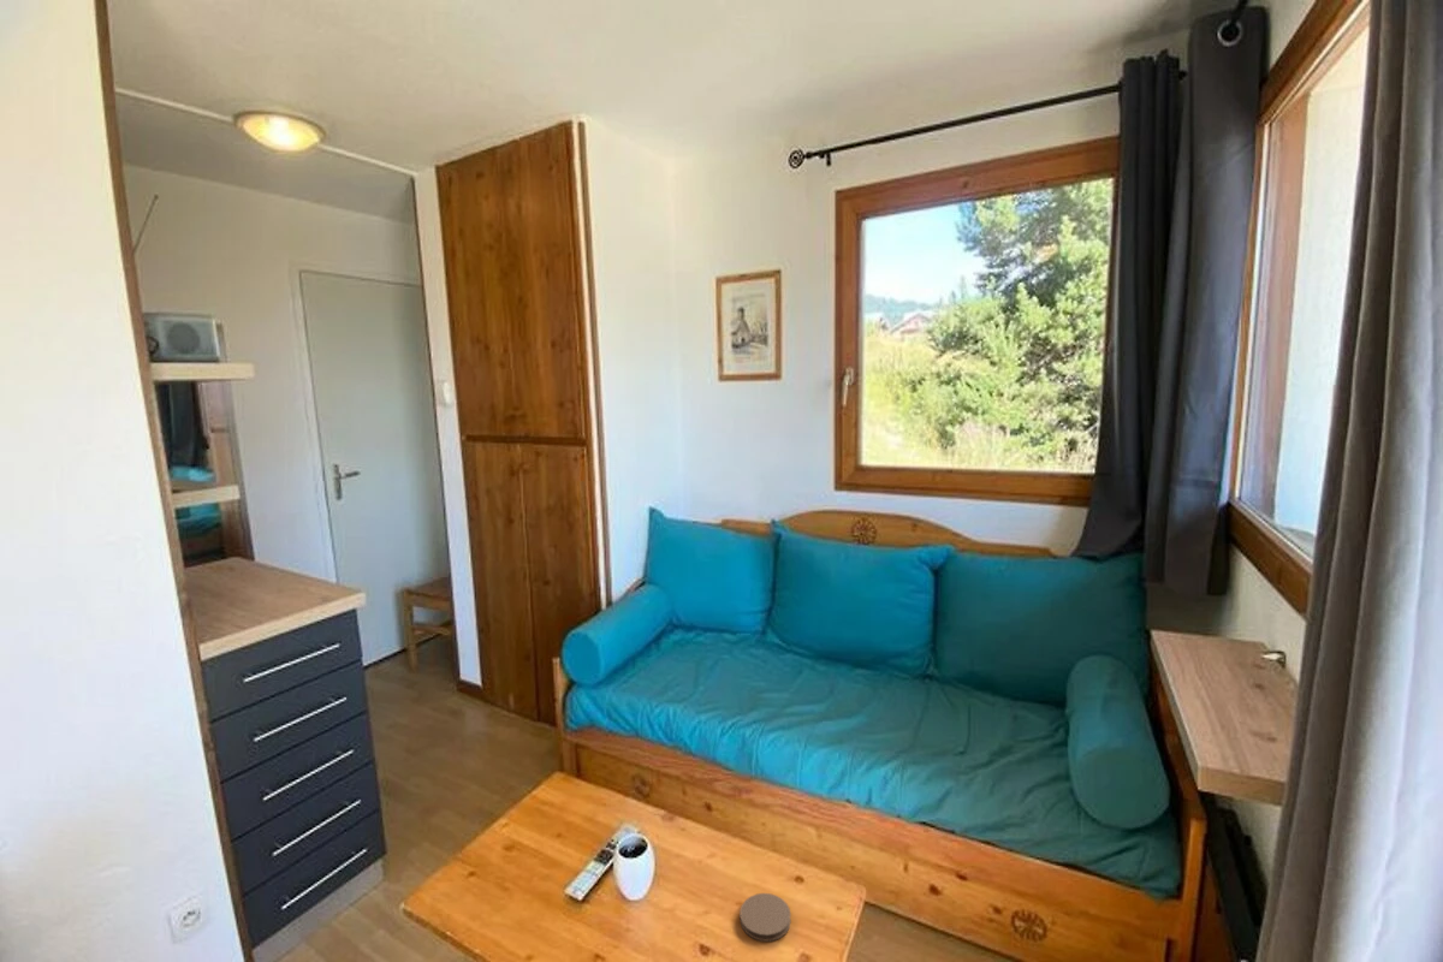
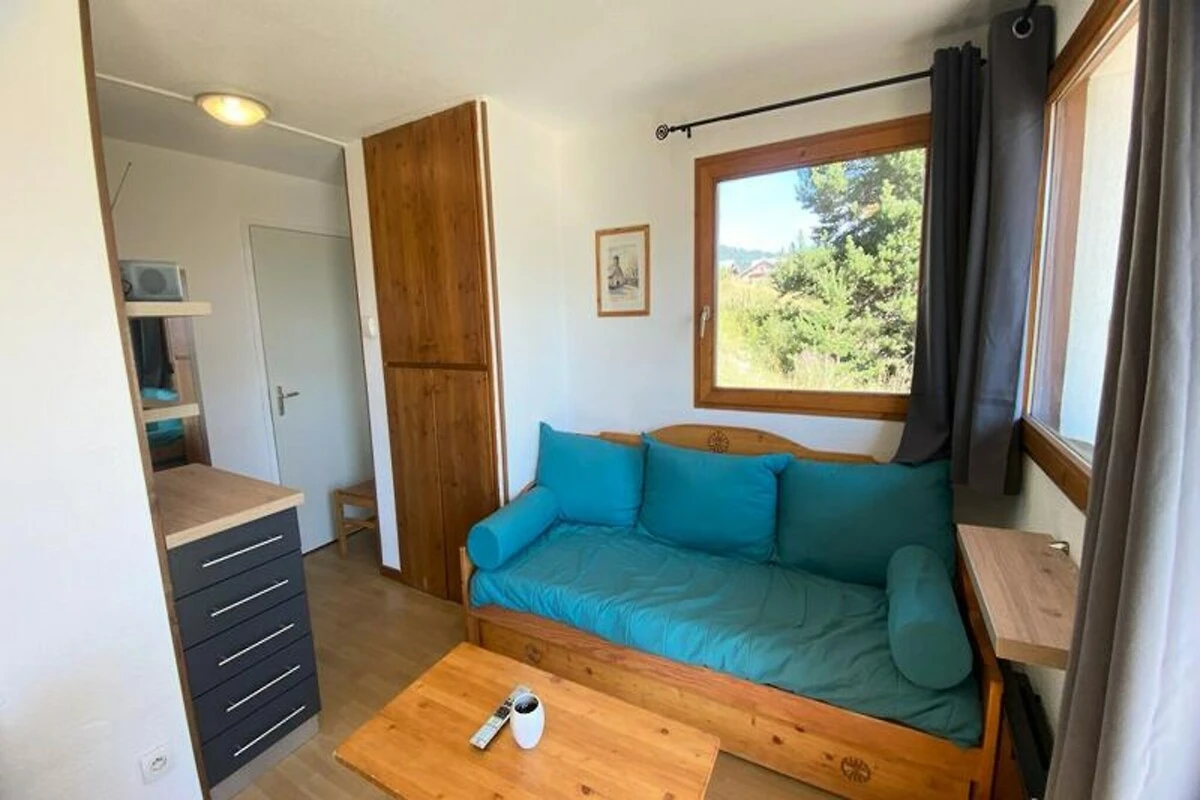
- coaster [738,892,792,943]
